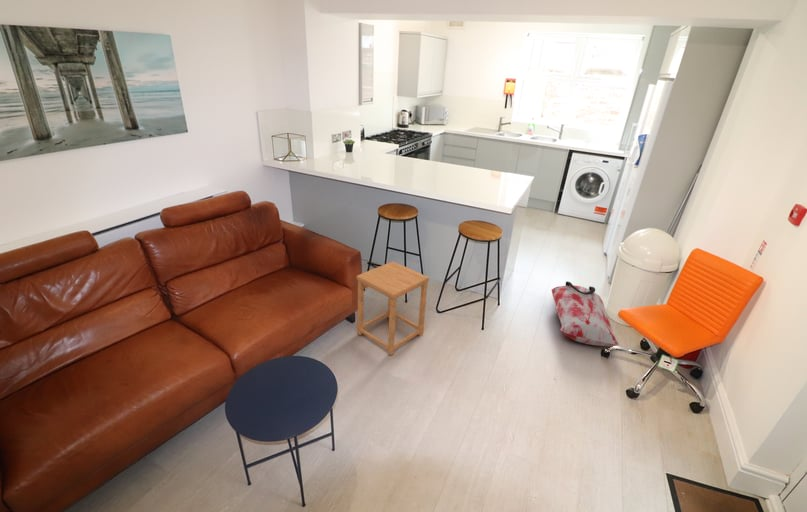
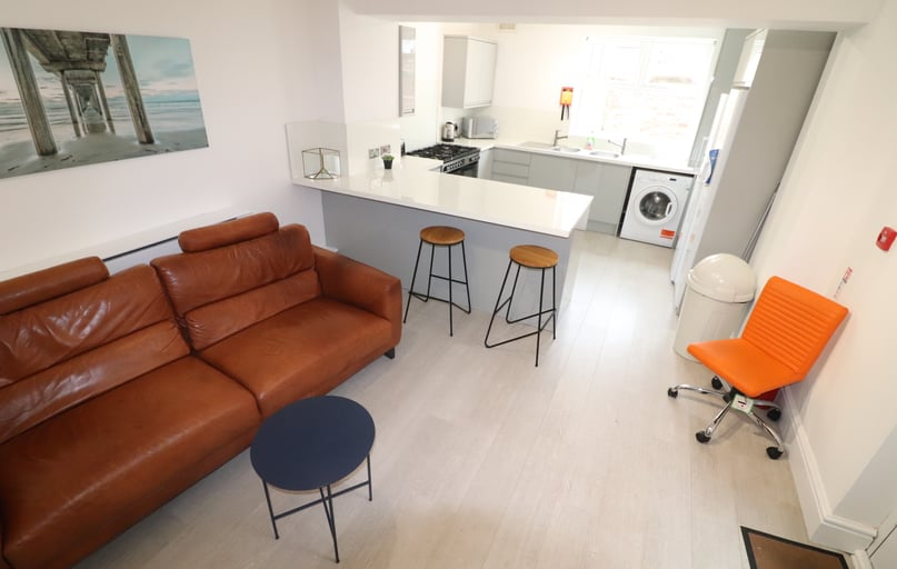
- side table [356,260,430,356]
- bag [551,280,620,347]
